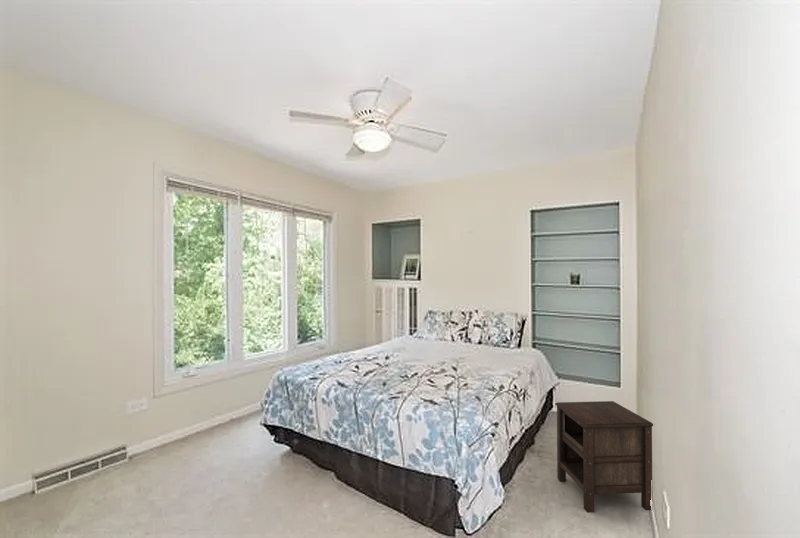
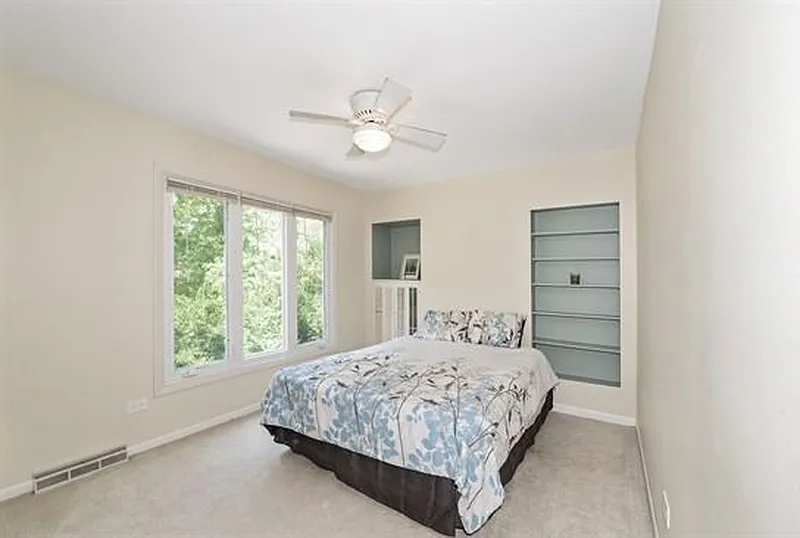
- nightstand [554,400,654,513]
